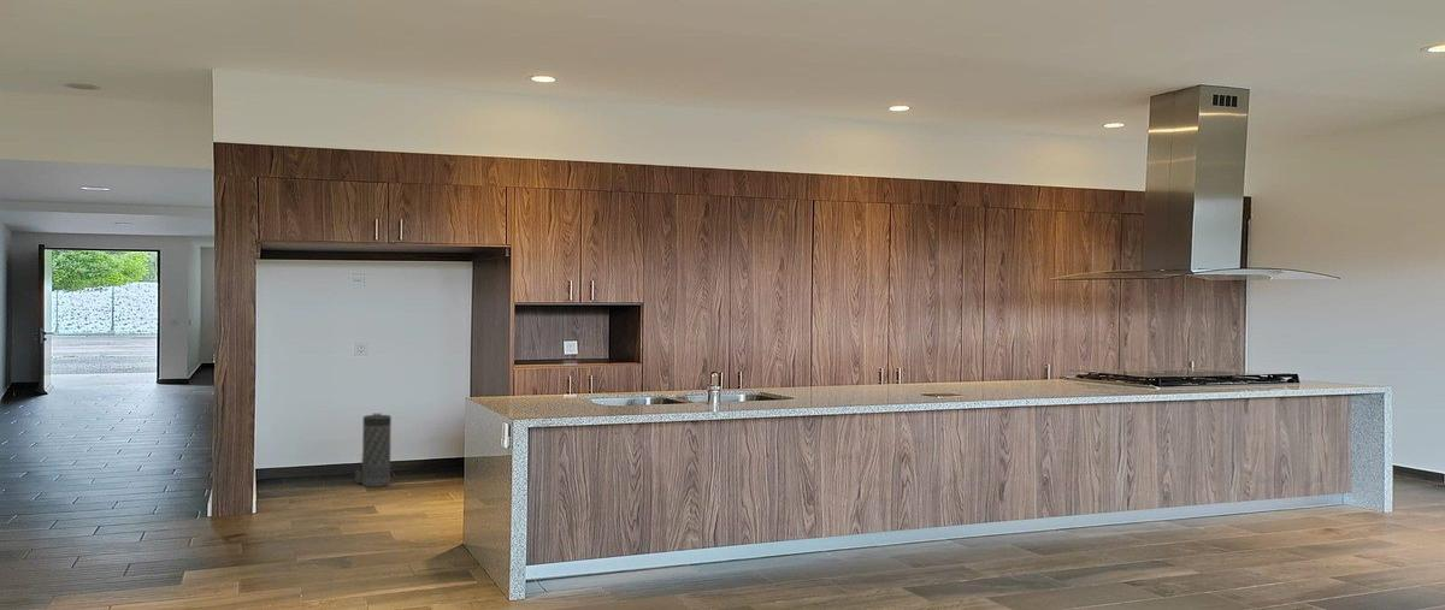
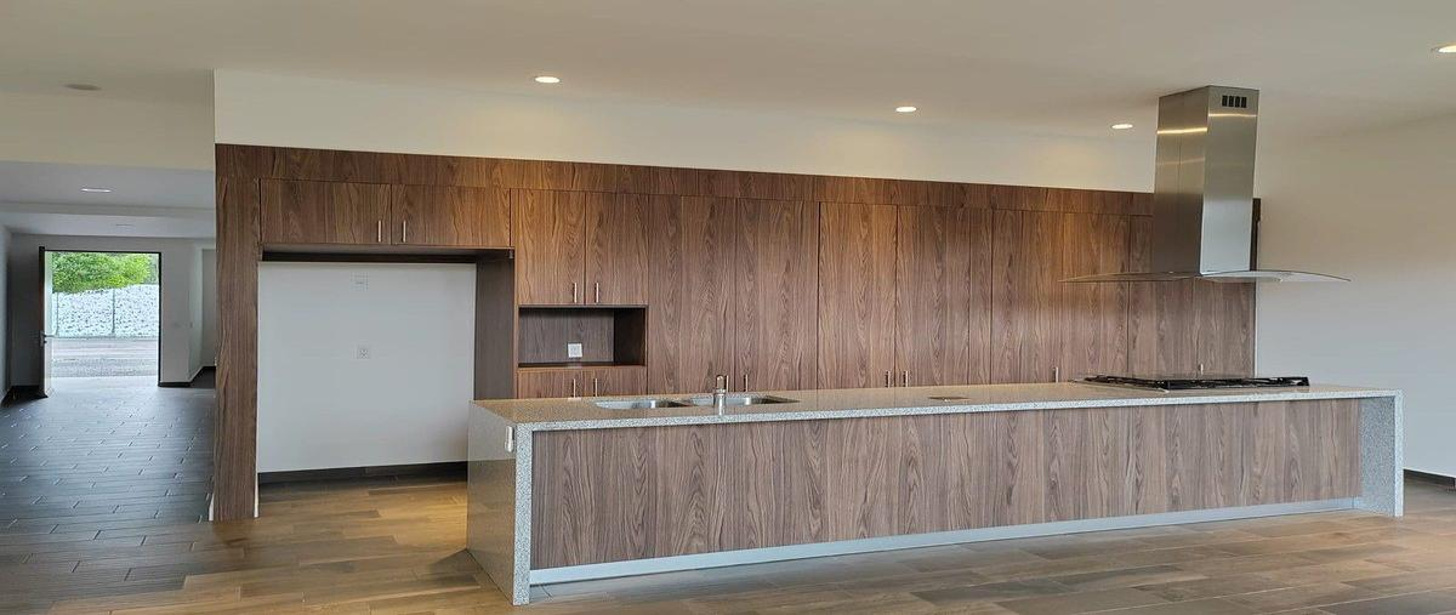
- canister [354,410,393,488]
